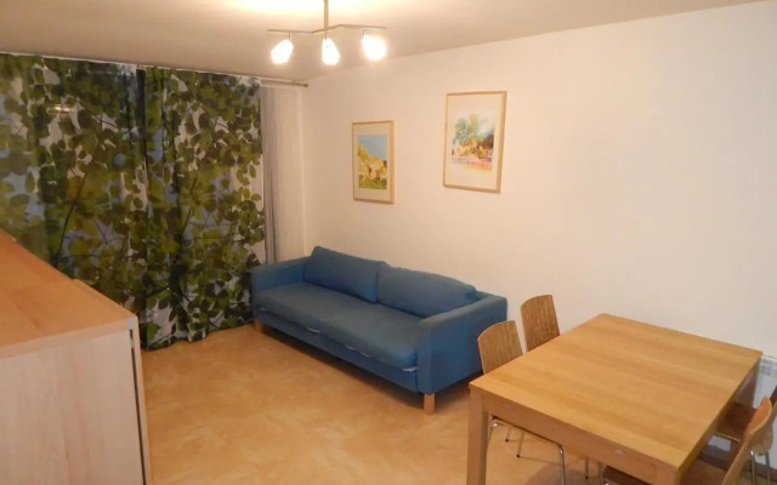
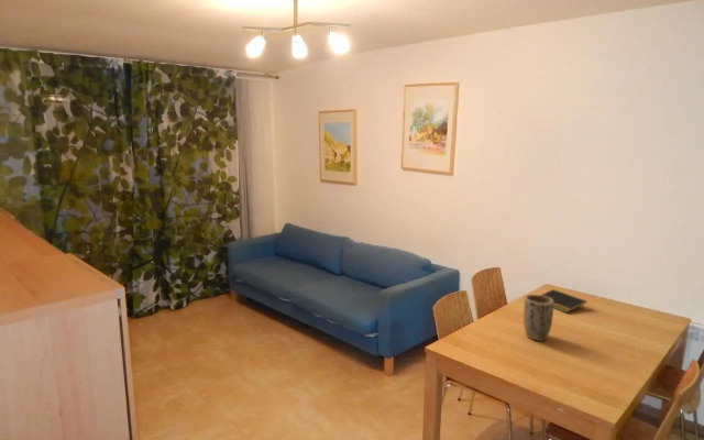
+ plant pot [522,294,554,342]
+ notepad [540,288,587,314]
